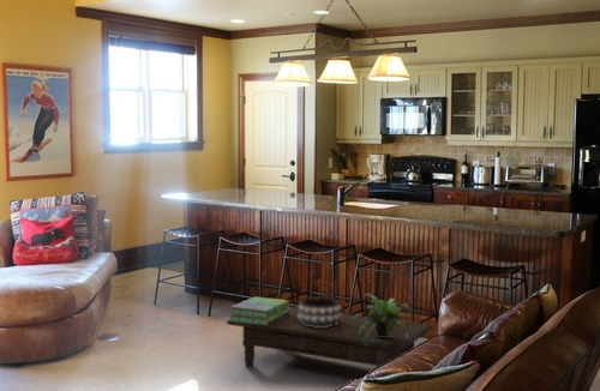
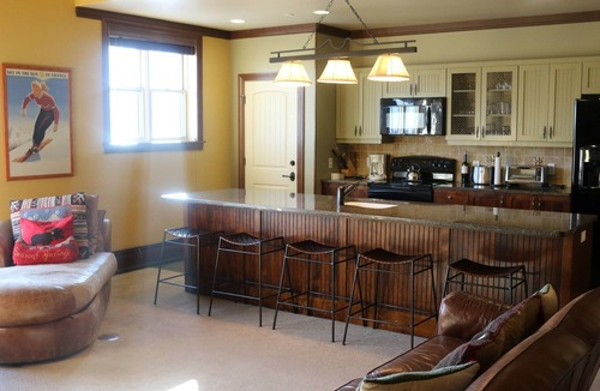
- potted plant [350,293,413,338]
- stack of books [228,295,290,325]
- coffee table [226,306,433,369]
- decorative bowl [296,296,343,327]
